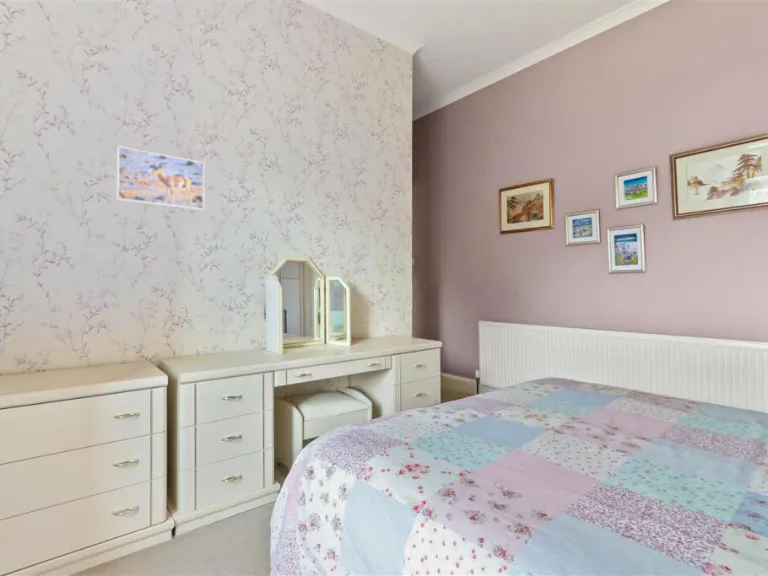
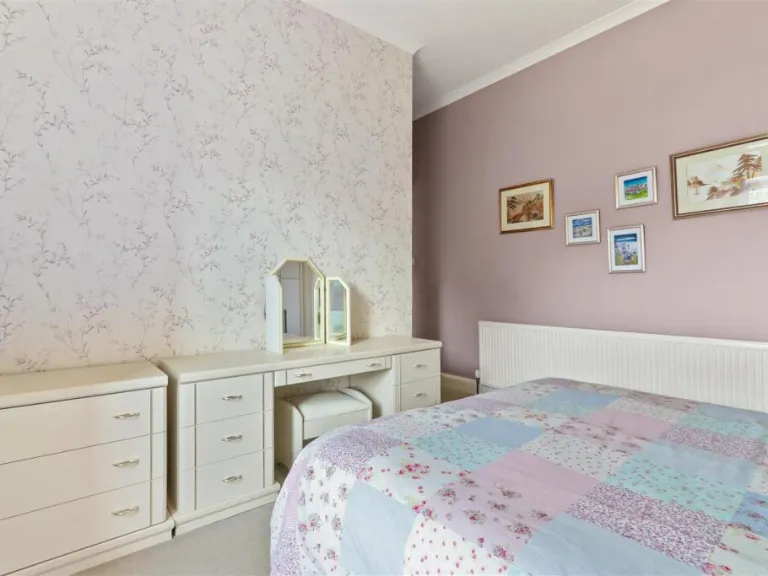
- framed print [116,145,205,212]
